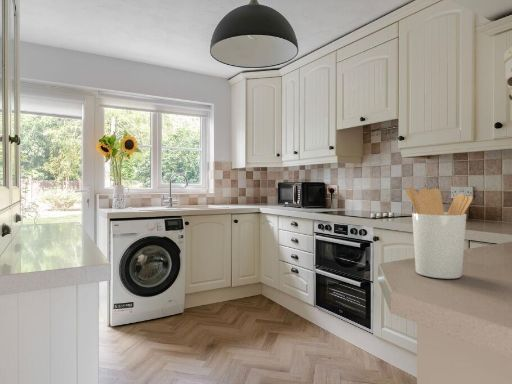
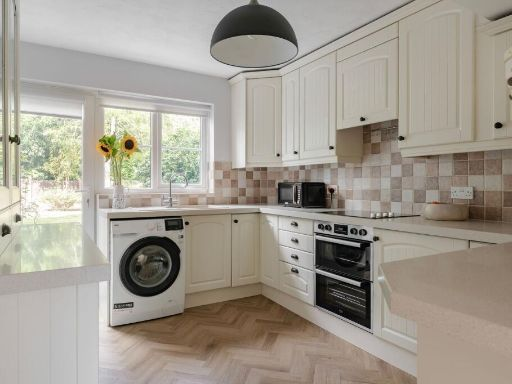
- utensil holder [405,183,473,280]
